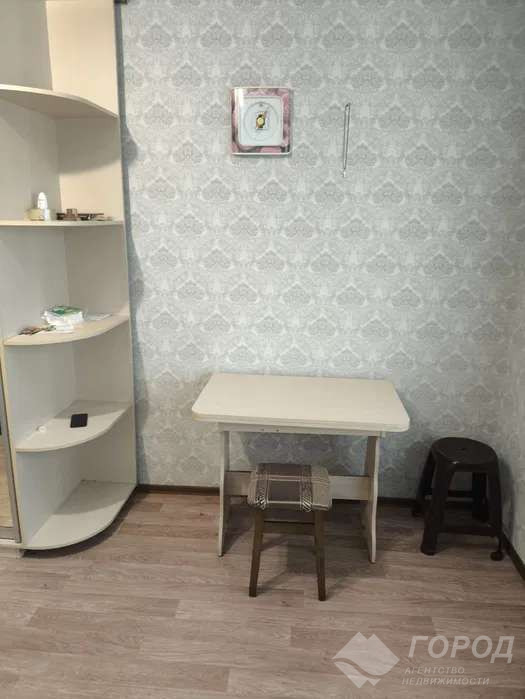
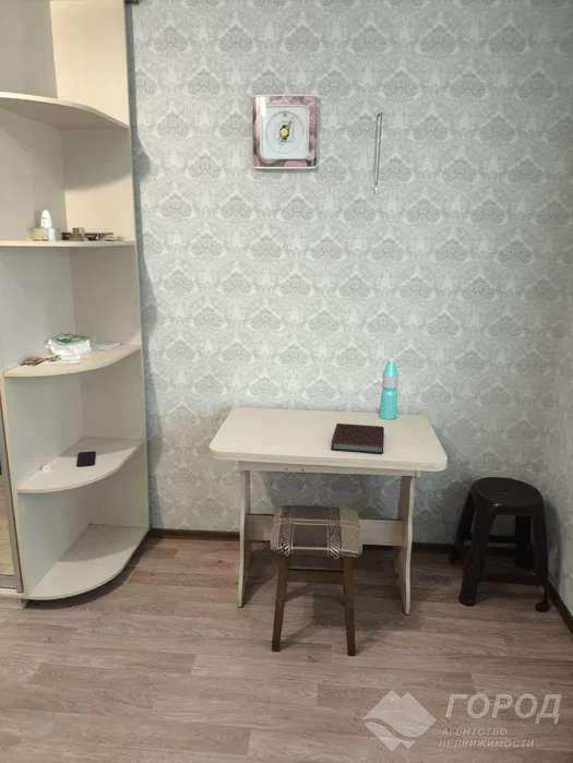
+ water bottle [378,357,399,420]
+ notebook [330,422,385,454]
